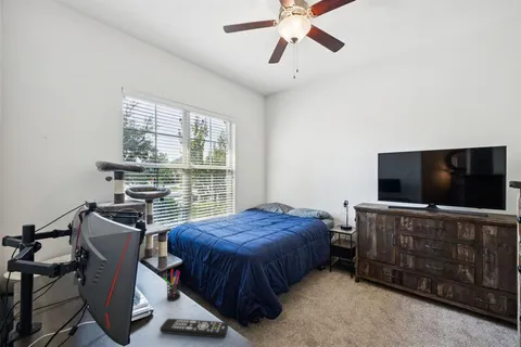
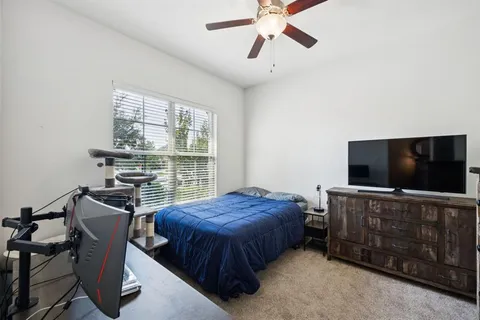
- pen holder [162,268,181,301]
- remote control [158,318,230,338]
